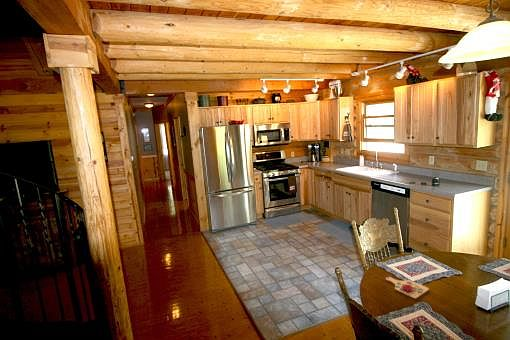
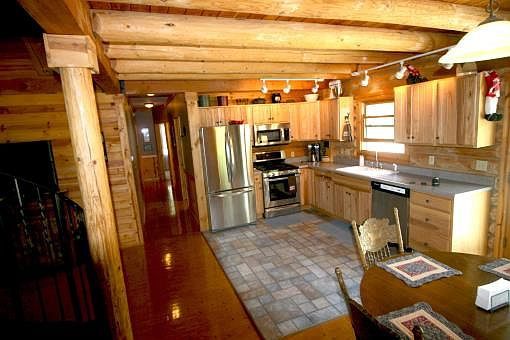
- cutting board [385,276,430,300]
